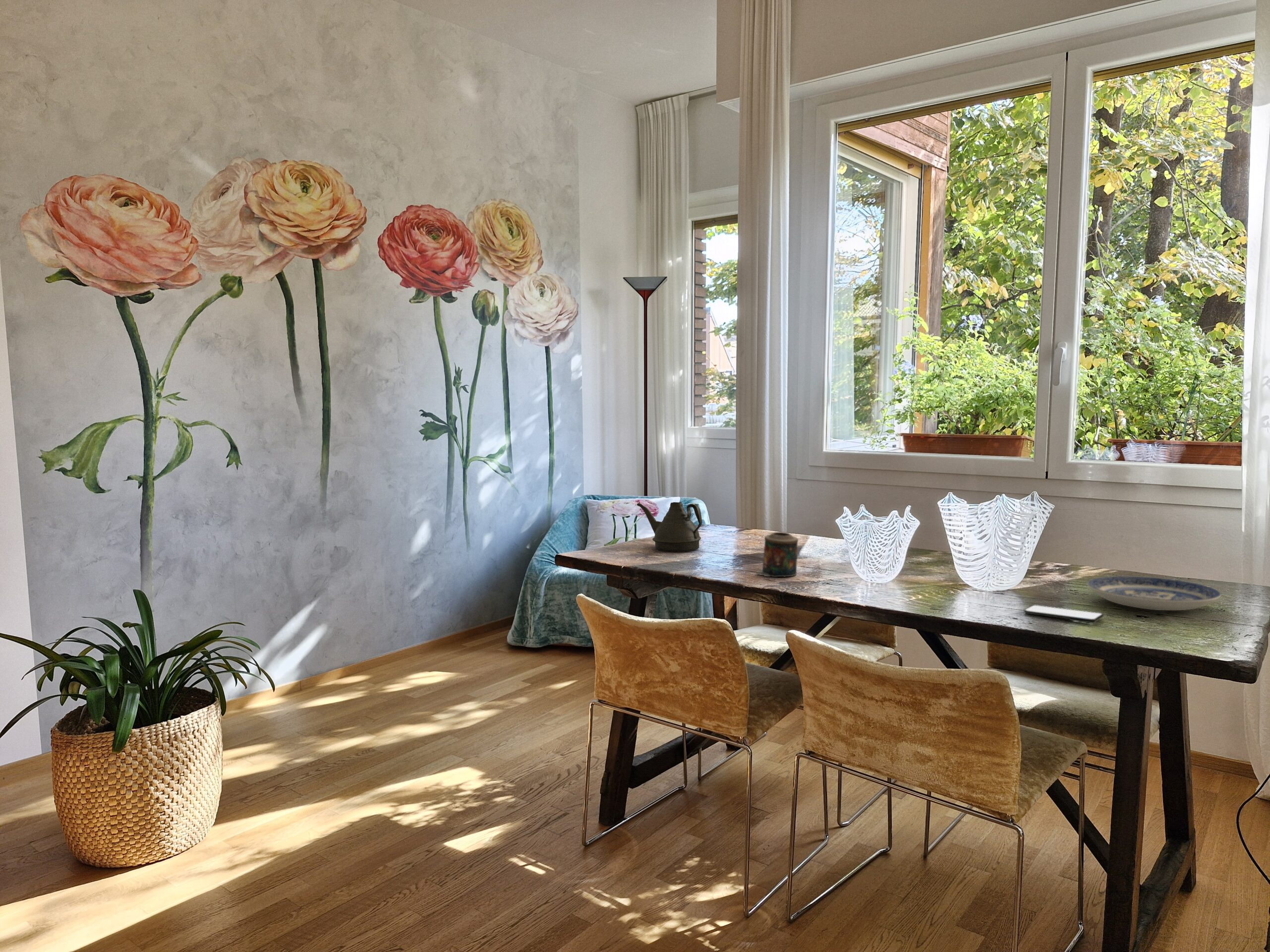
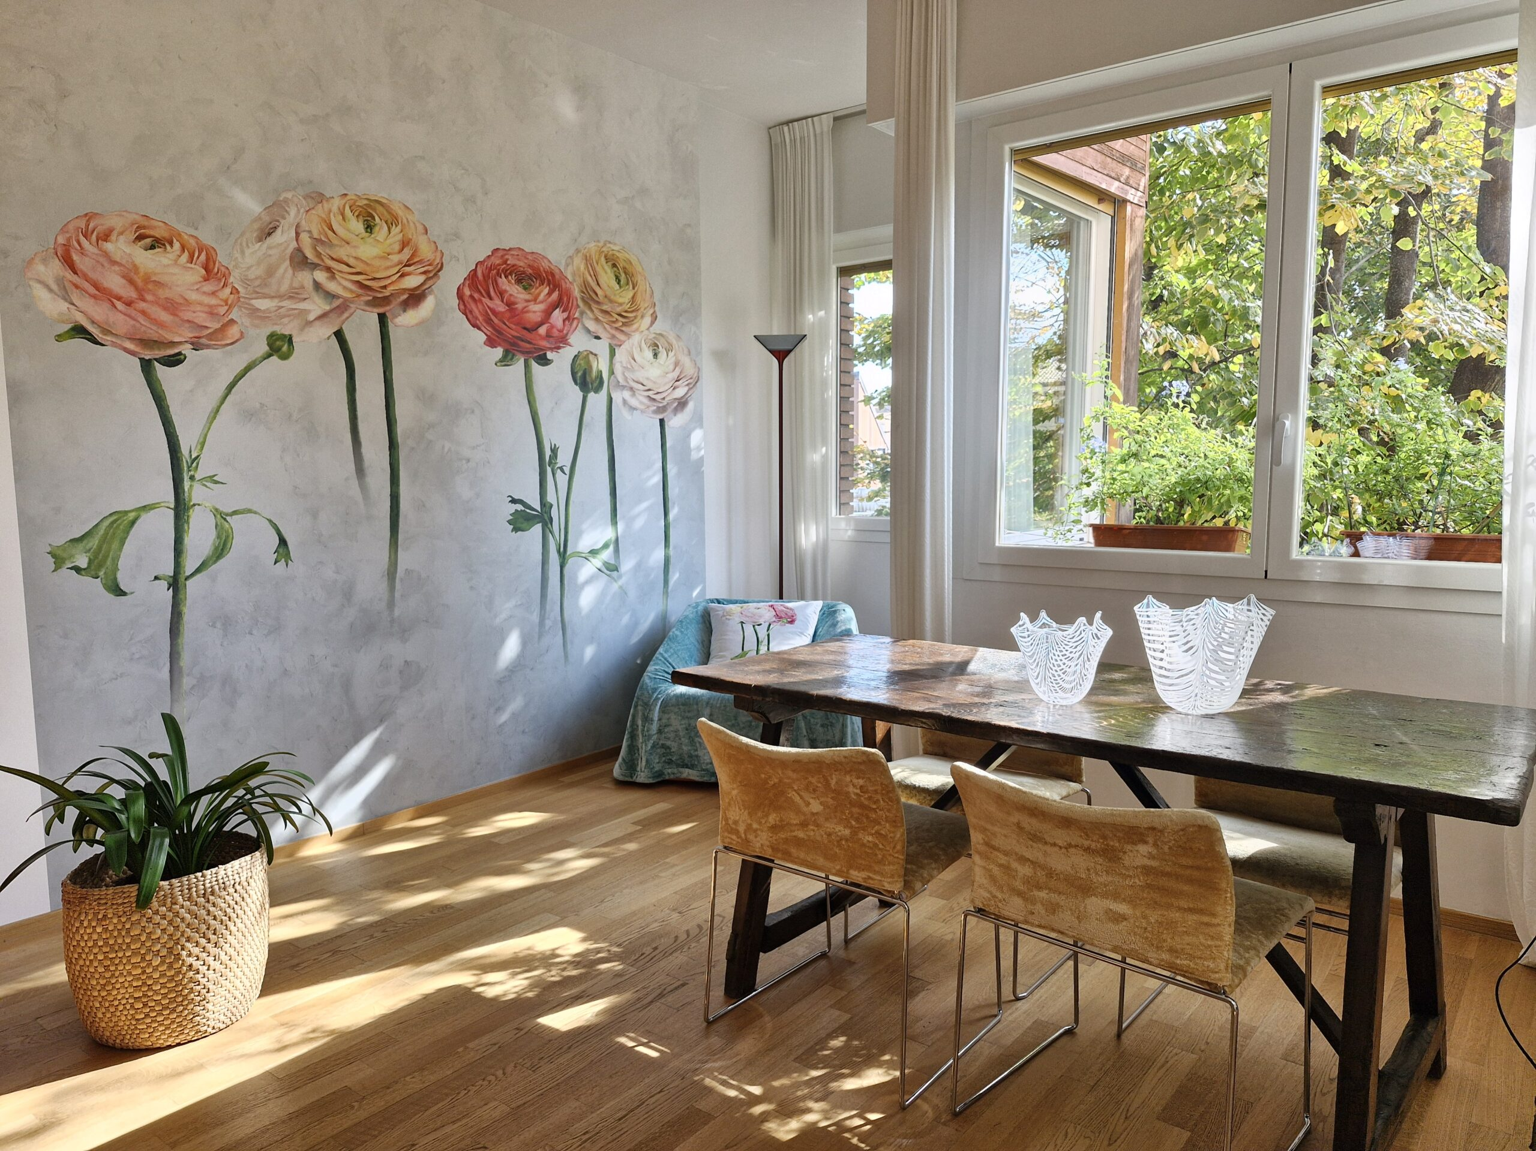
- candle [754,532,799,578]
- teapot [636,502,702,552]
- plate [1086,576,1221,611]
- smartphone [1023,605,1104,624]
